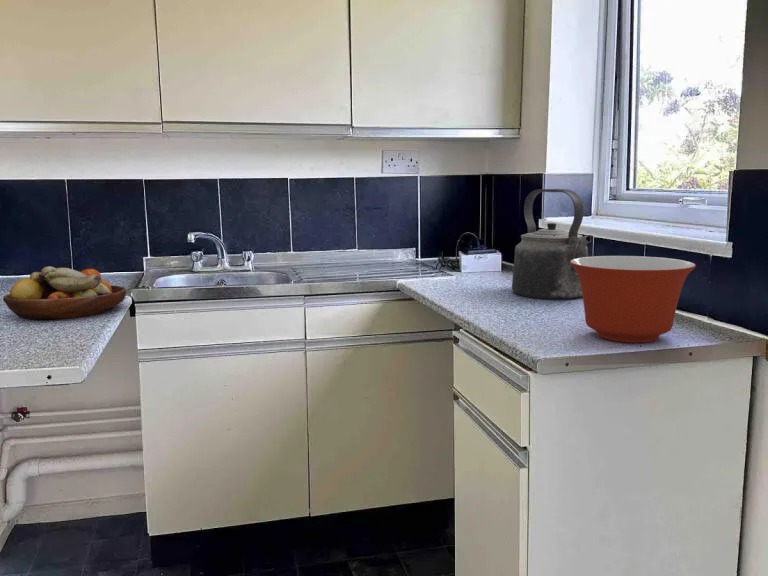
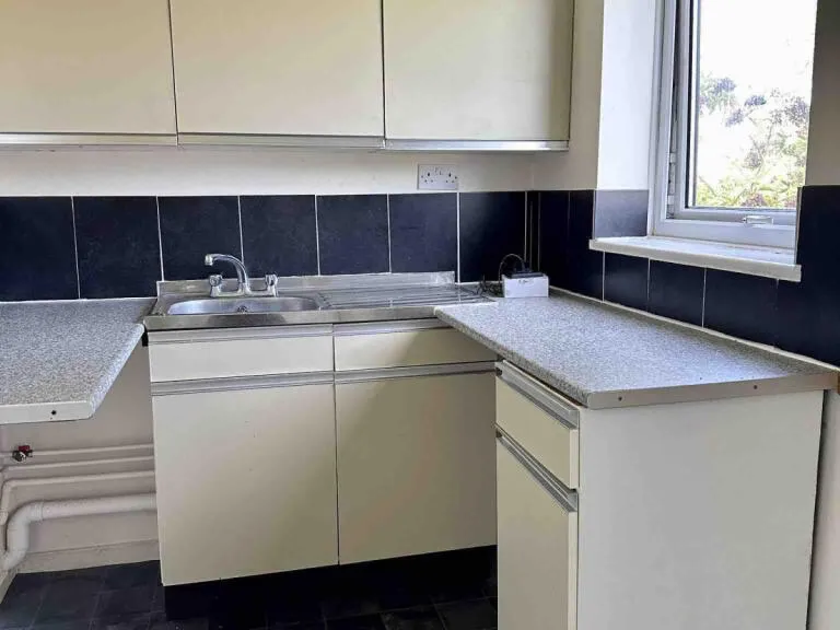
- fruit bowl [2,265,127,320]
- kettle [511,188,592,300]
- mixing bowl [570,255,697,344]
